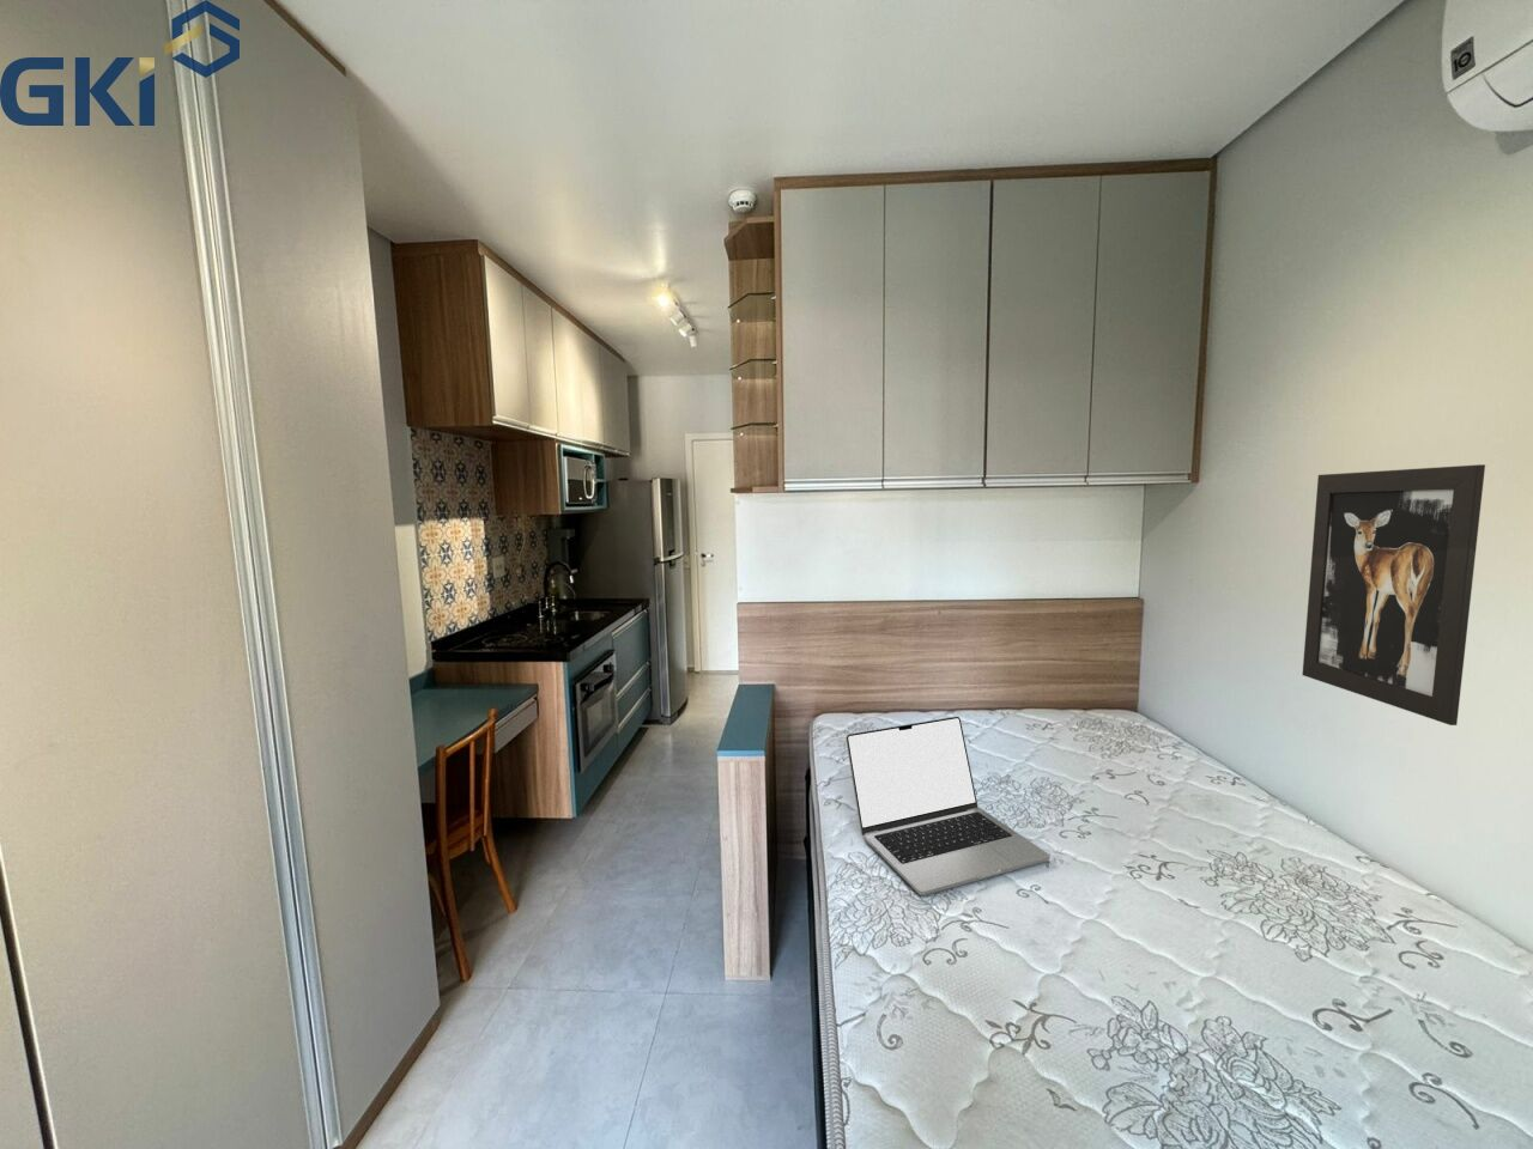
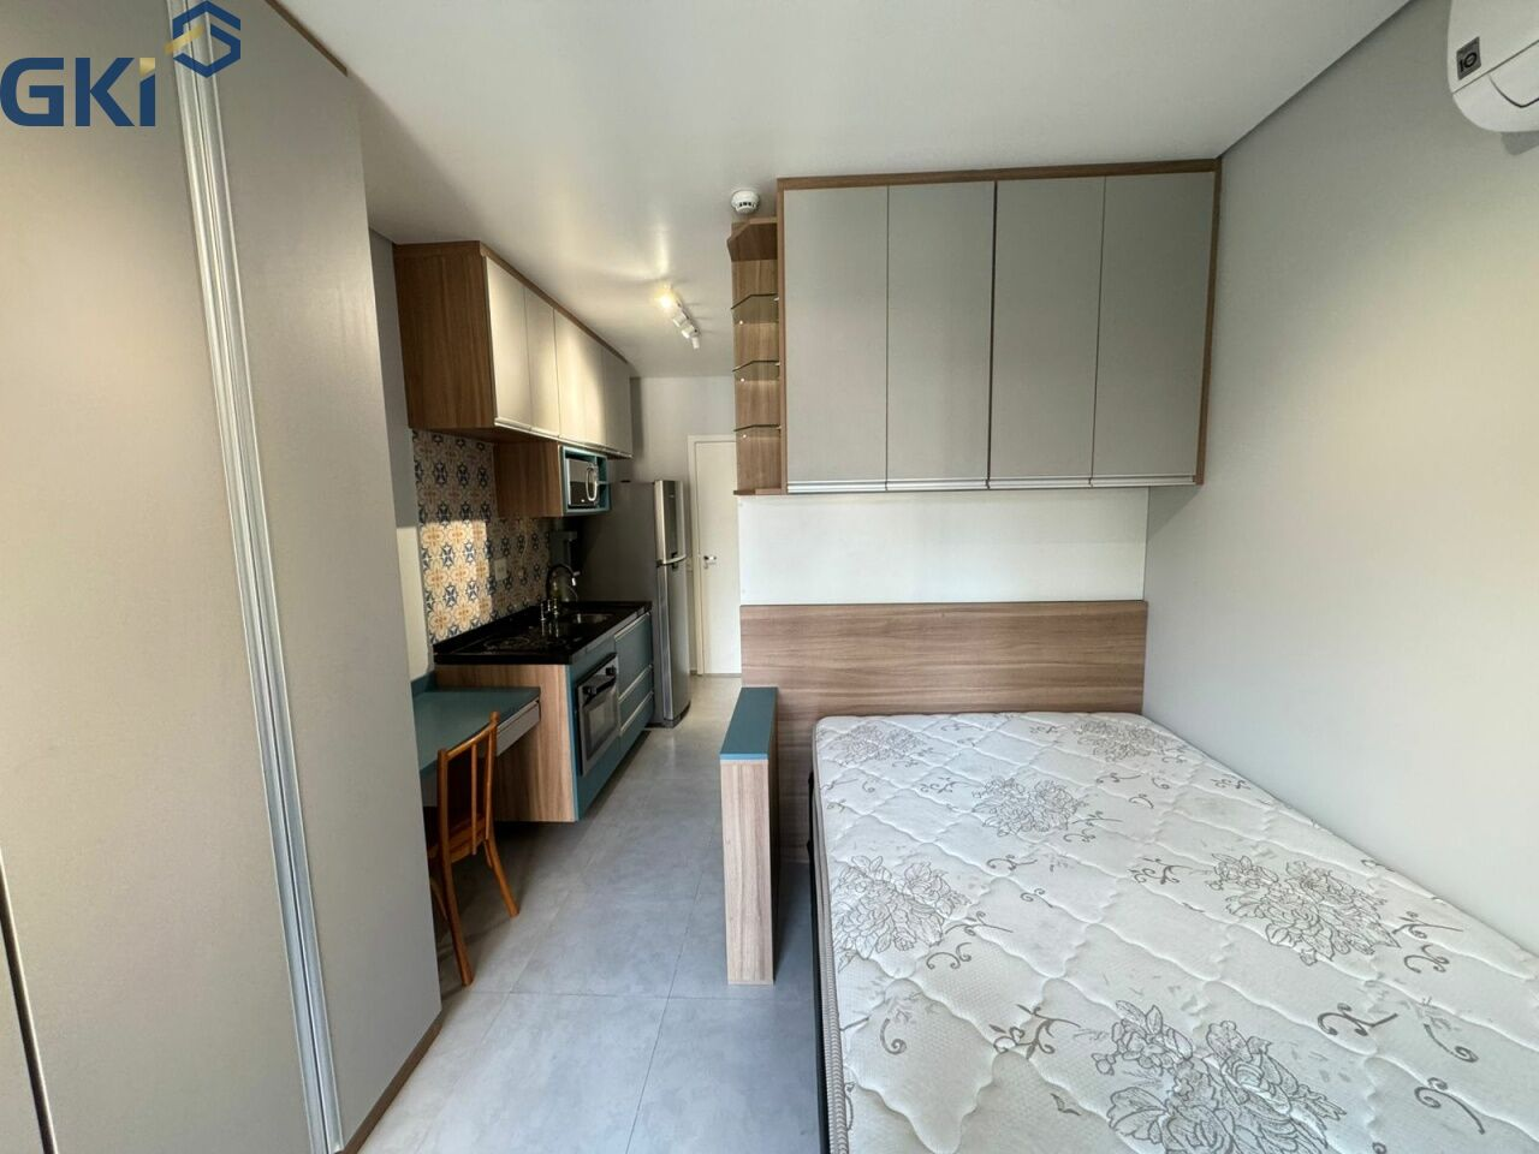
- wall art [1302,463,1486,727]
- laptop [844,716,1051,897]
